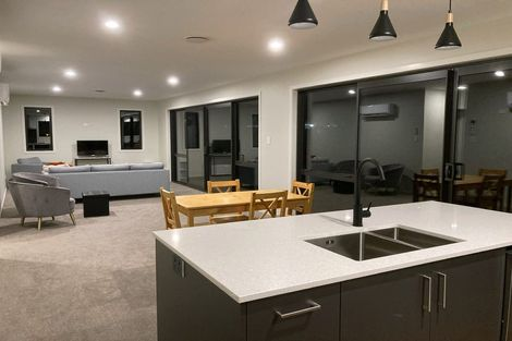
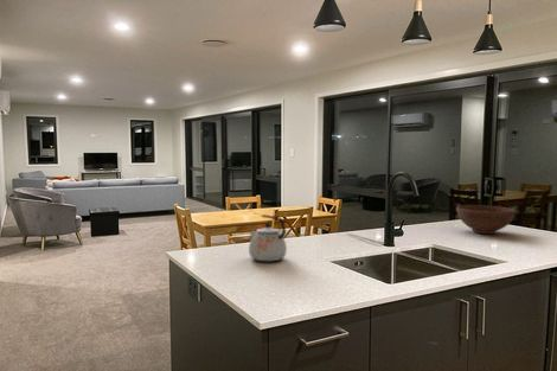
+ fruit bowl [455,204,517,235]
+ kettle [248,213,288,262]
